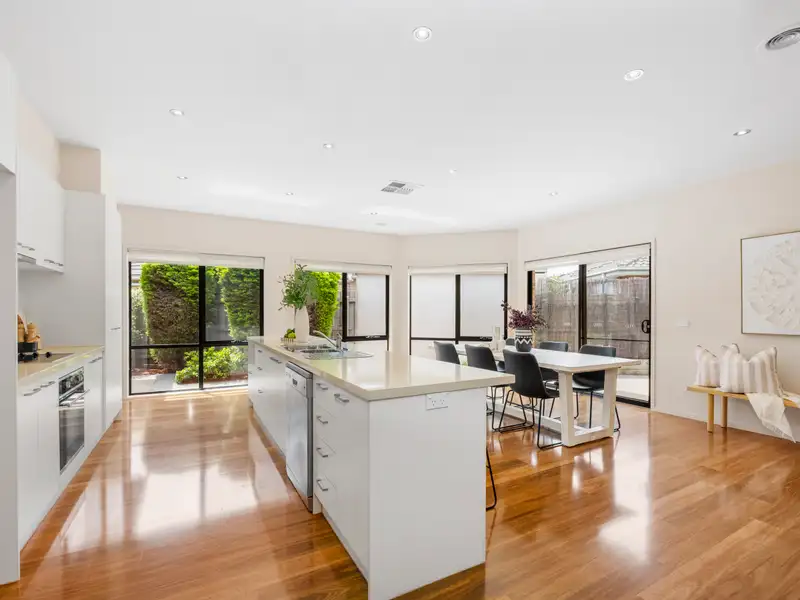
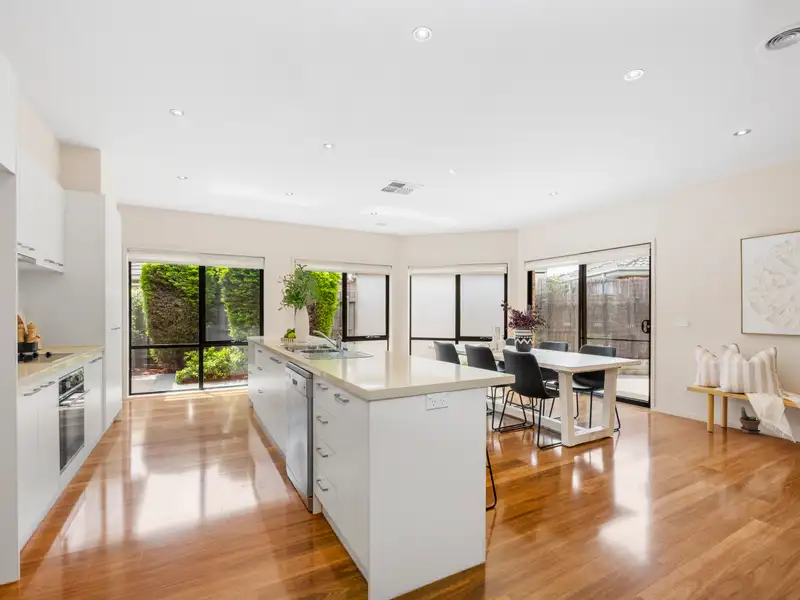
+ potted plant [739,405,761,435]
